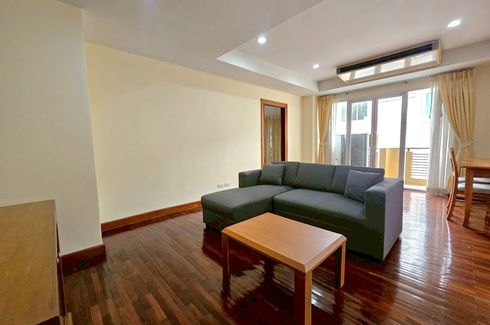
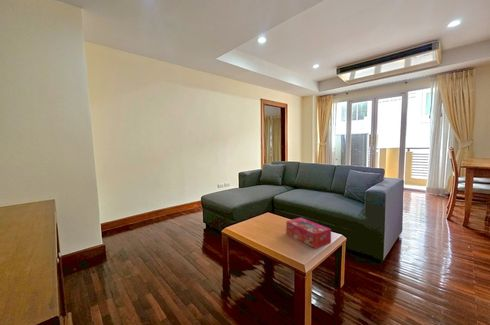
+ tissue box [285,217,332,250]
